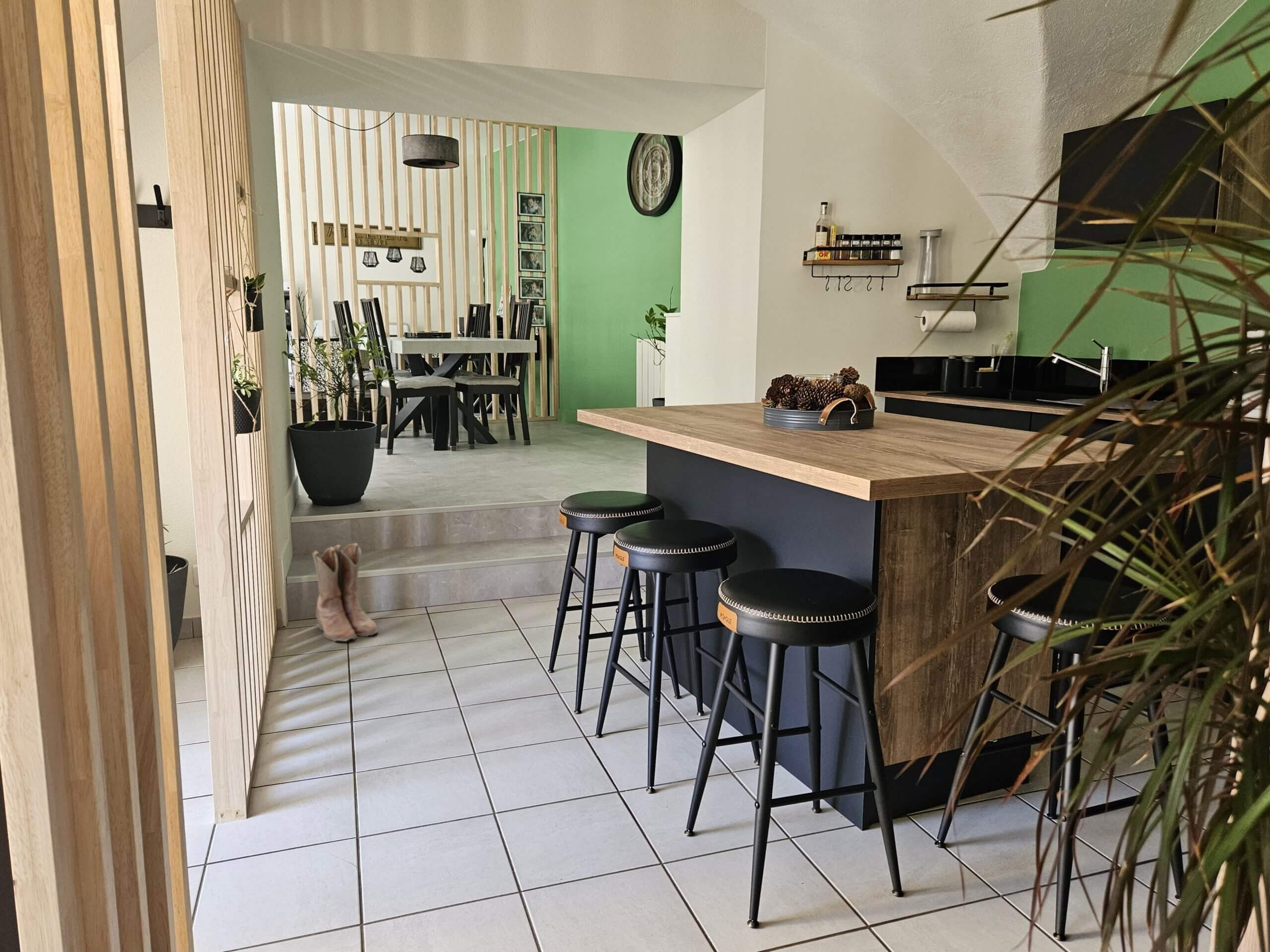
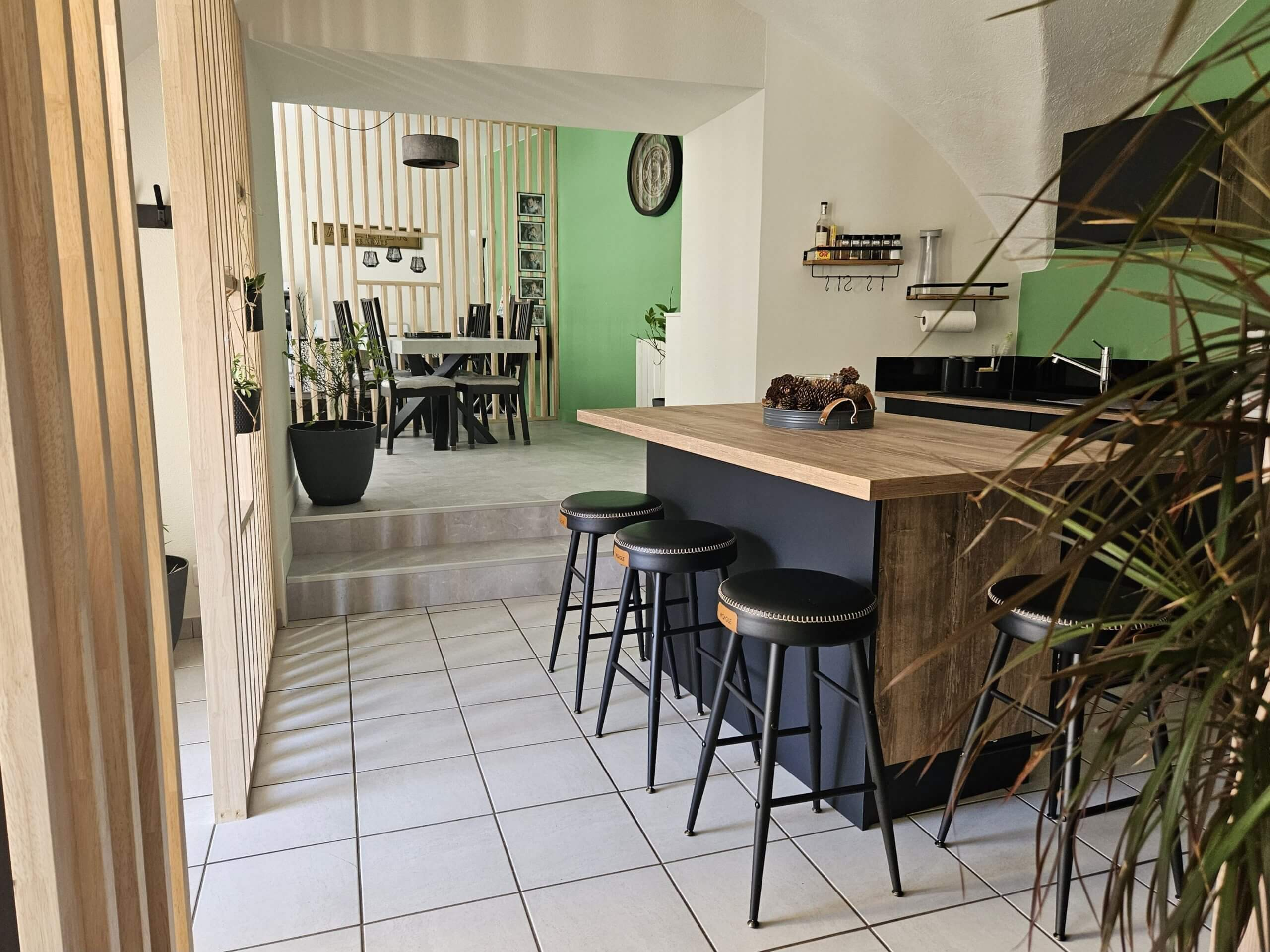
- boots [312,542,379,642]
